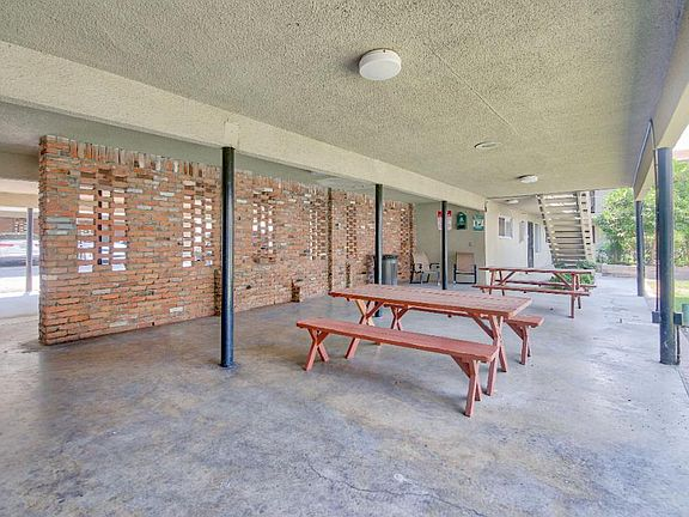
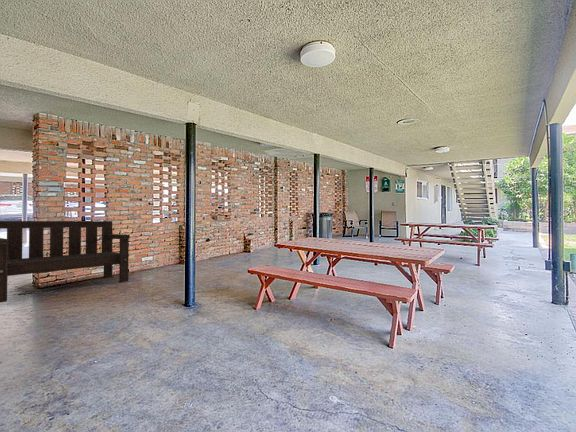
+ garden bench [0,220,131,303]
